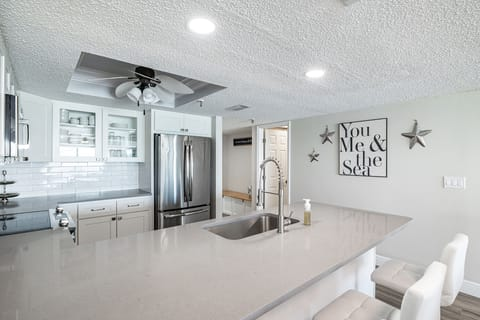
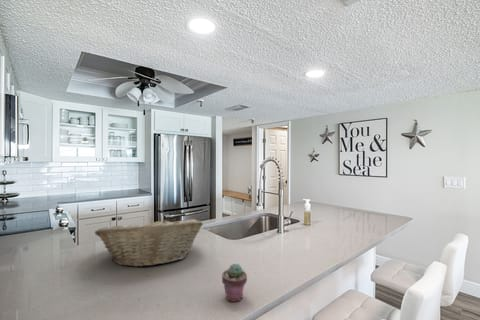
+ fruit basket [94,216,204,268]
+ potted succulent [221,263,248,303]
